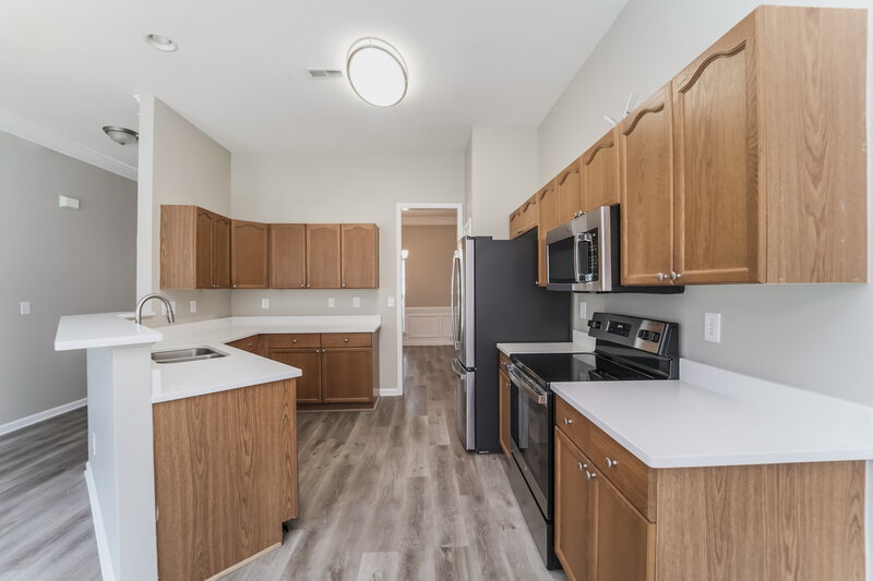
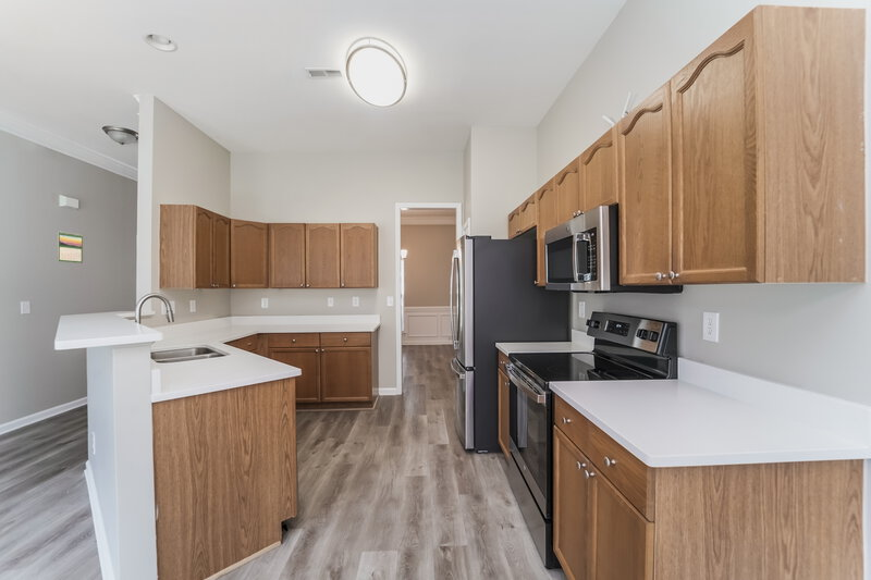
+ calendar [57,231,84,264]
